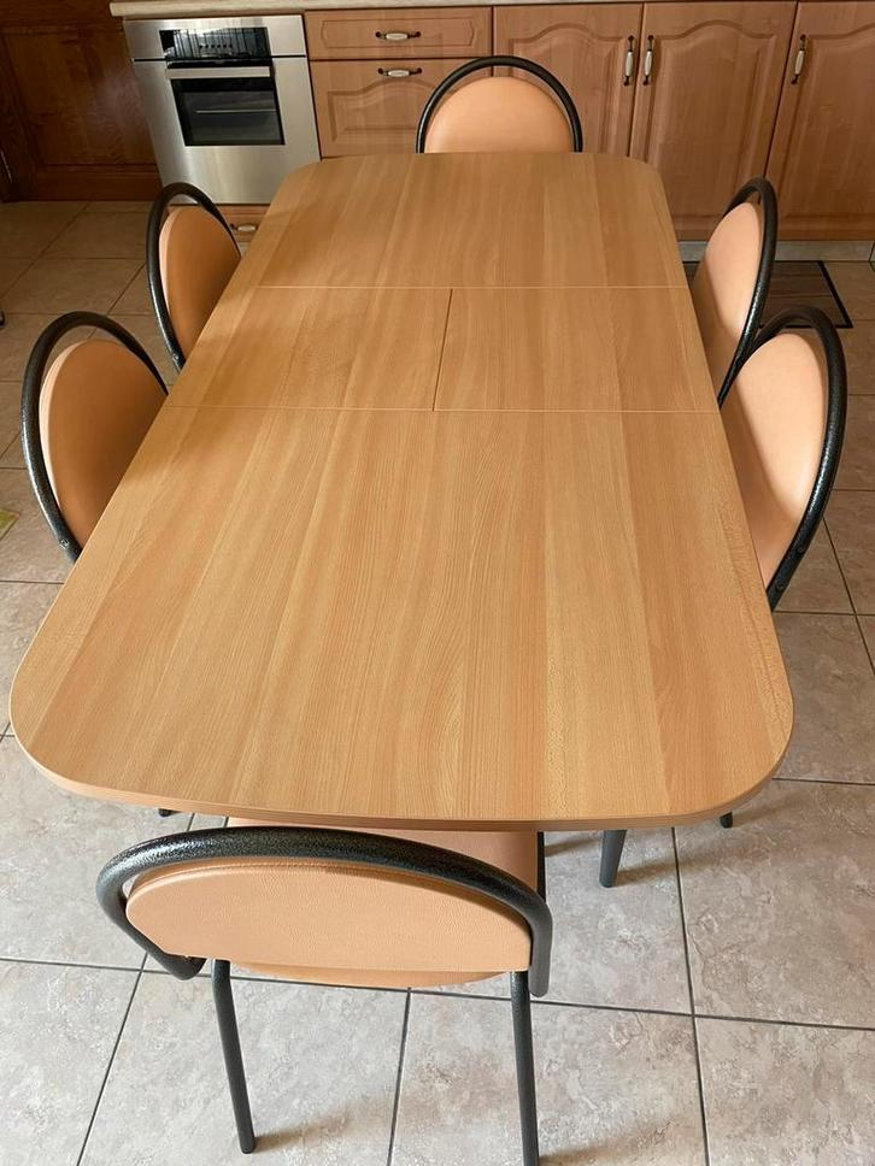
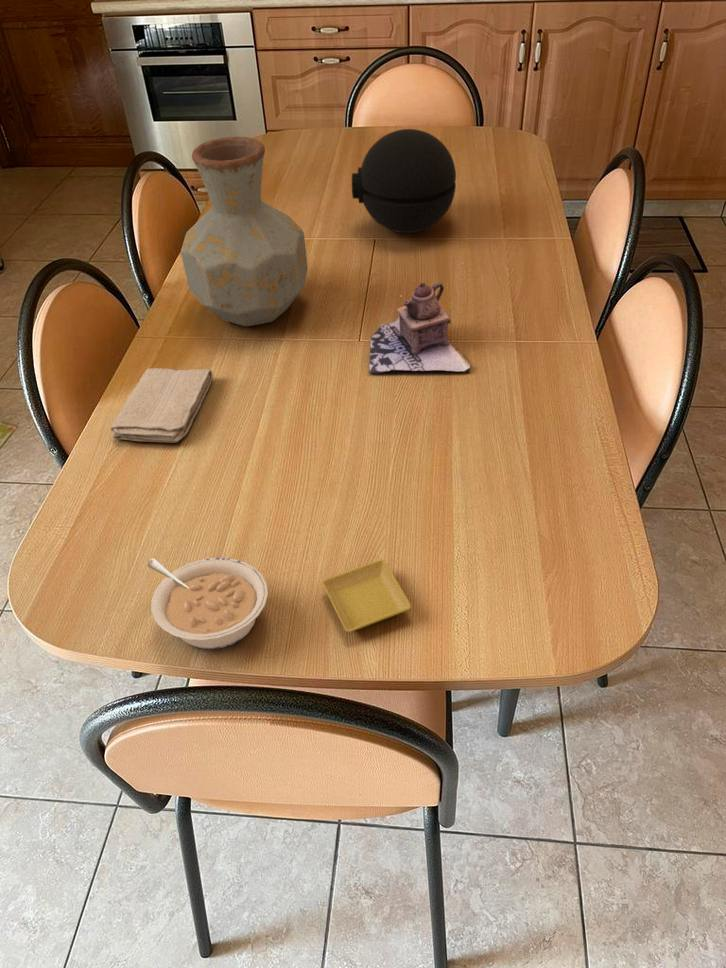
+ washcloth [110,367,214,443]
+ saucer [321,559,412,633]
+ vase [180,136,308,327]
+ decorative orb [351,128,457,234]
+ legume [146,557,269,650]
+ teapot [368,281,471,374]
